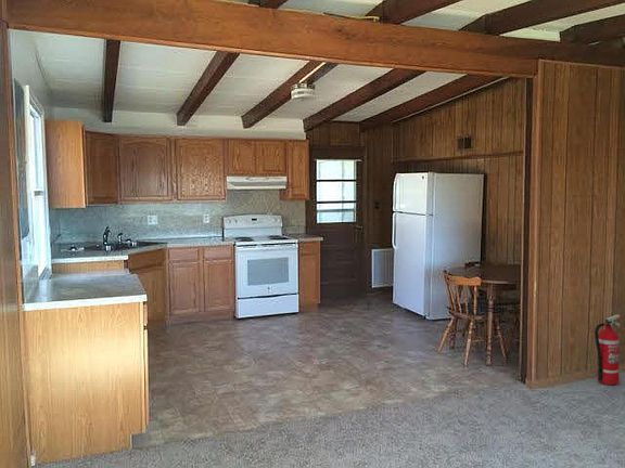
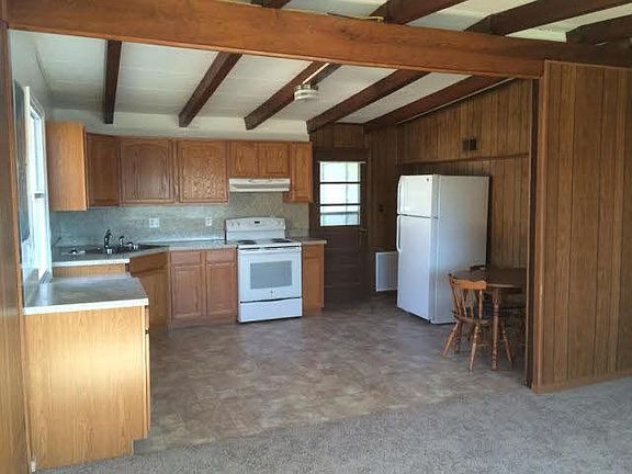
- fire extinguisher [594,313,622,386]
